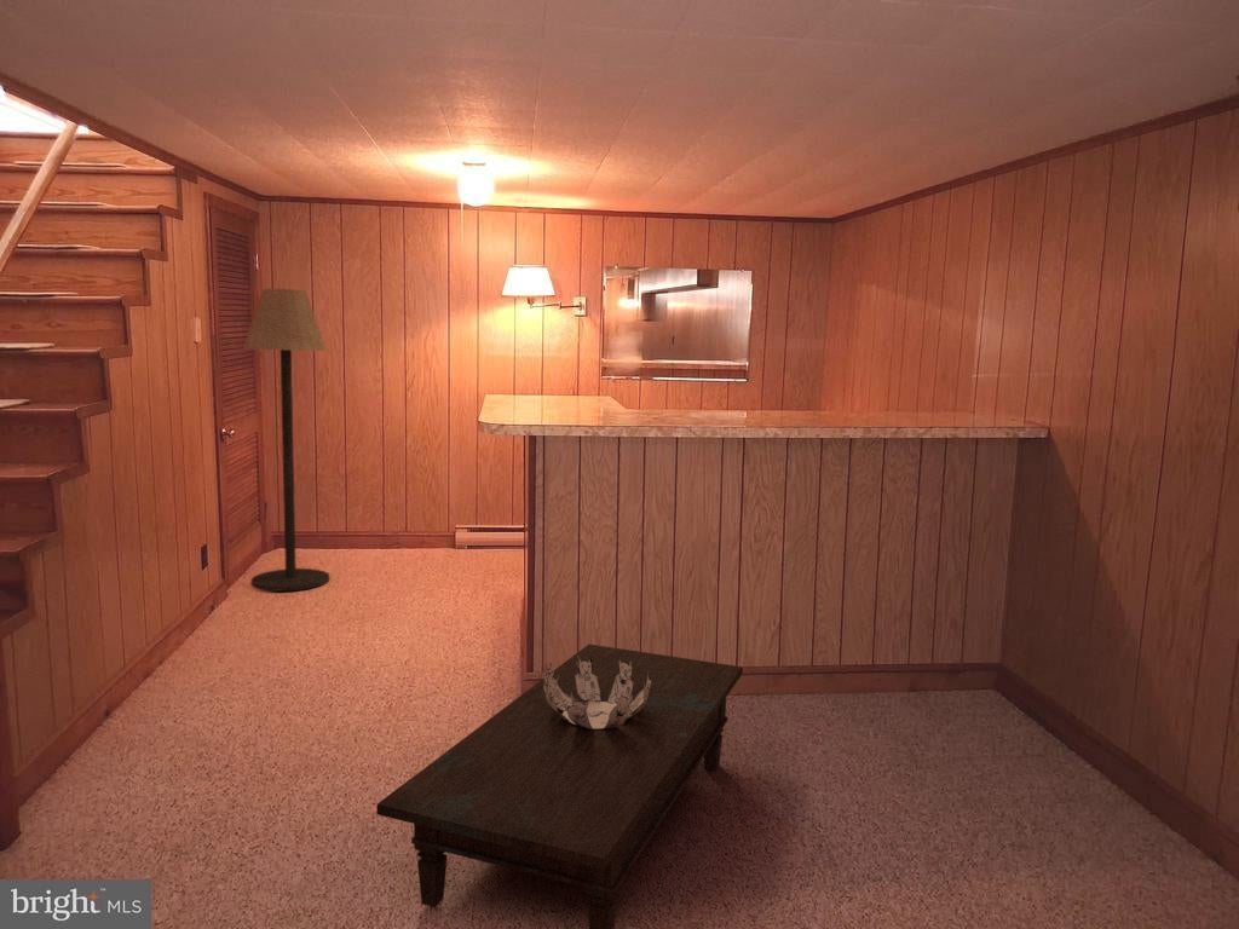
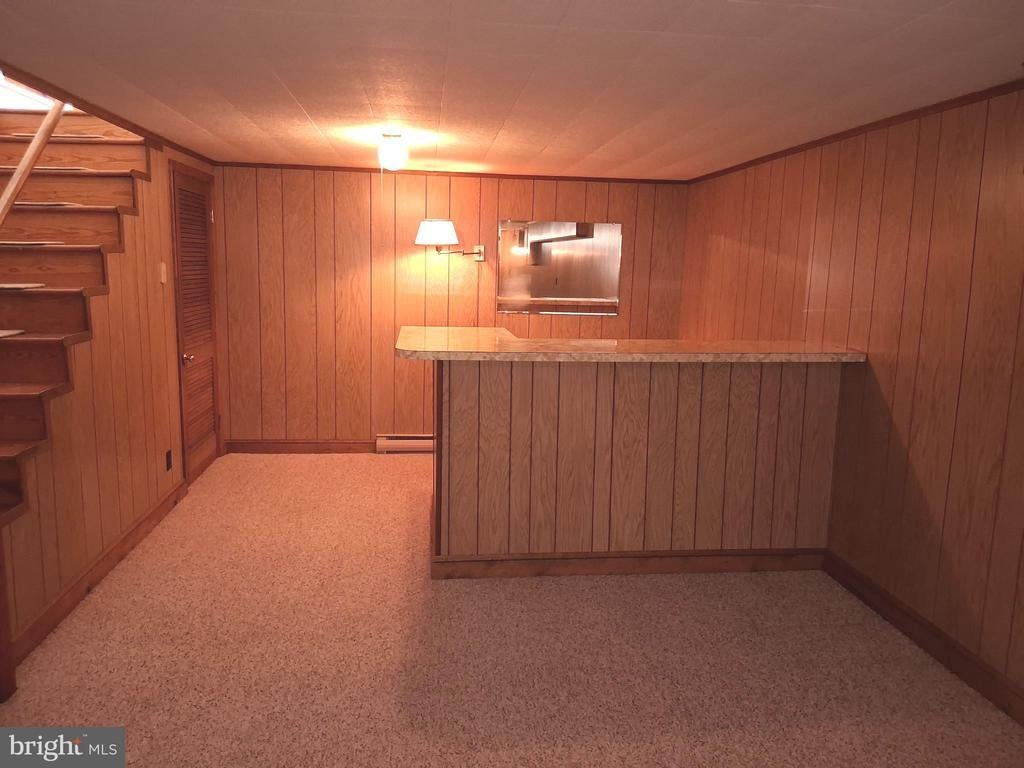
- coffee table [375,644,744,929]
- decorative bowl [542,657,651,728]
- floor lamp [242,288,330,593]
